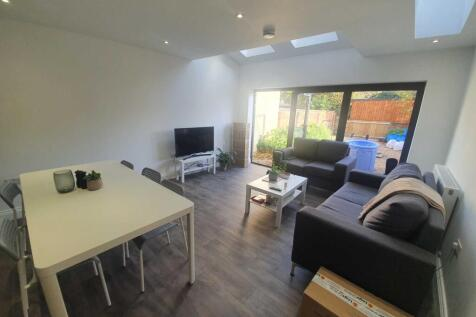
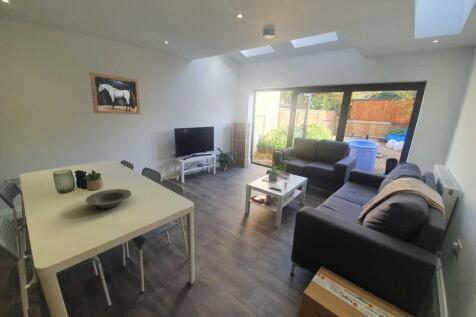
+ wall art [88,71,141,115]
+ bowl [85,188,132,209]
